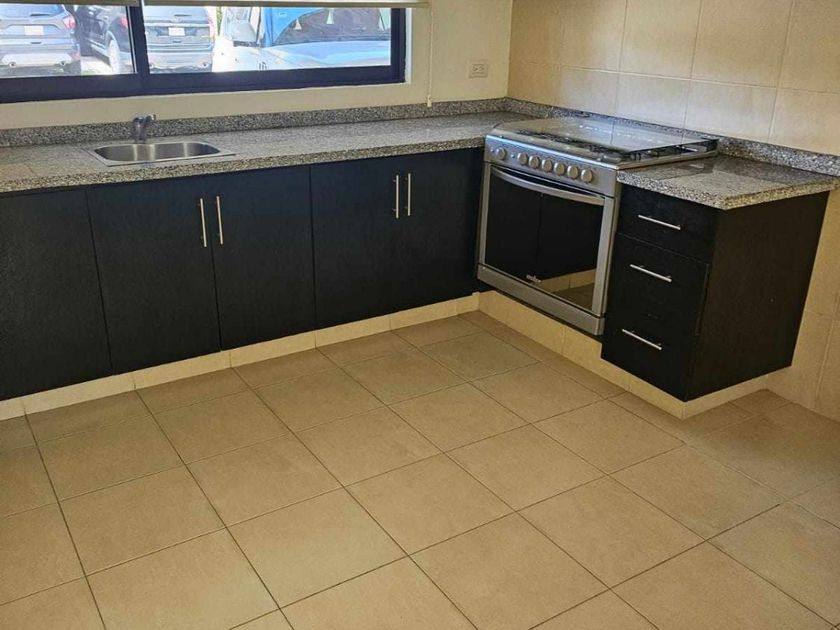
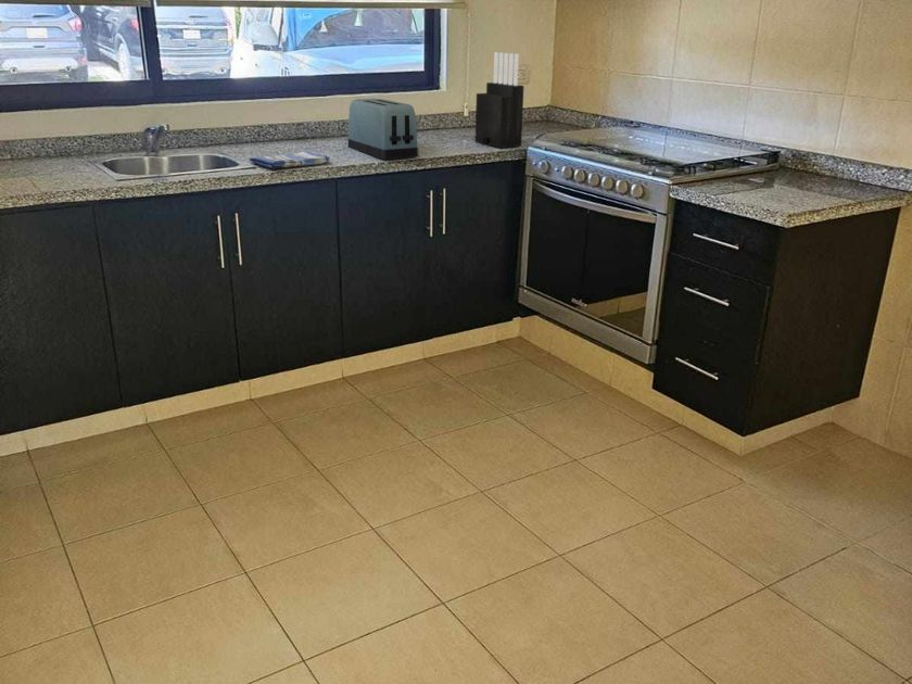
+ toaster [347,98,419,160]
+ dish towel [249,150,331,169]
+ knife block [474,51,524,149]
